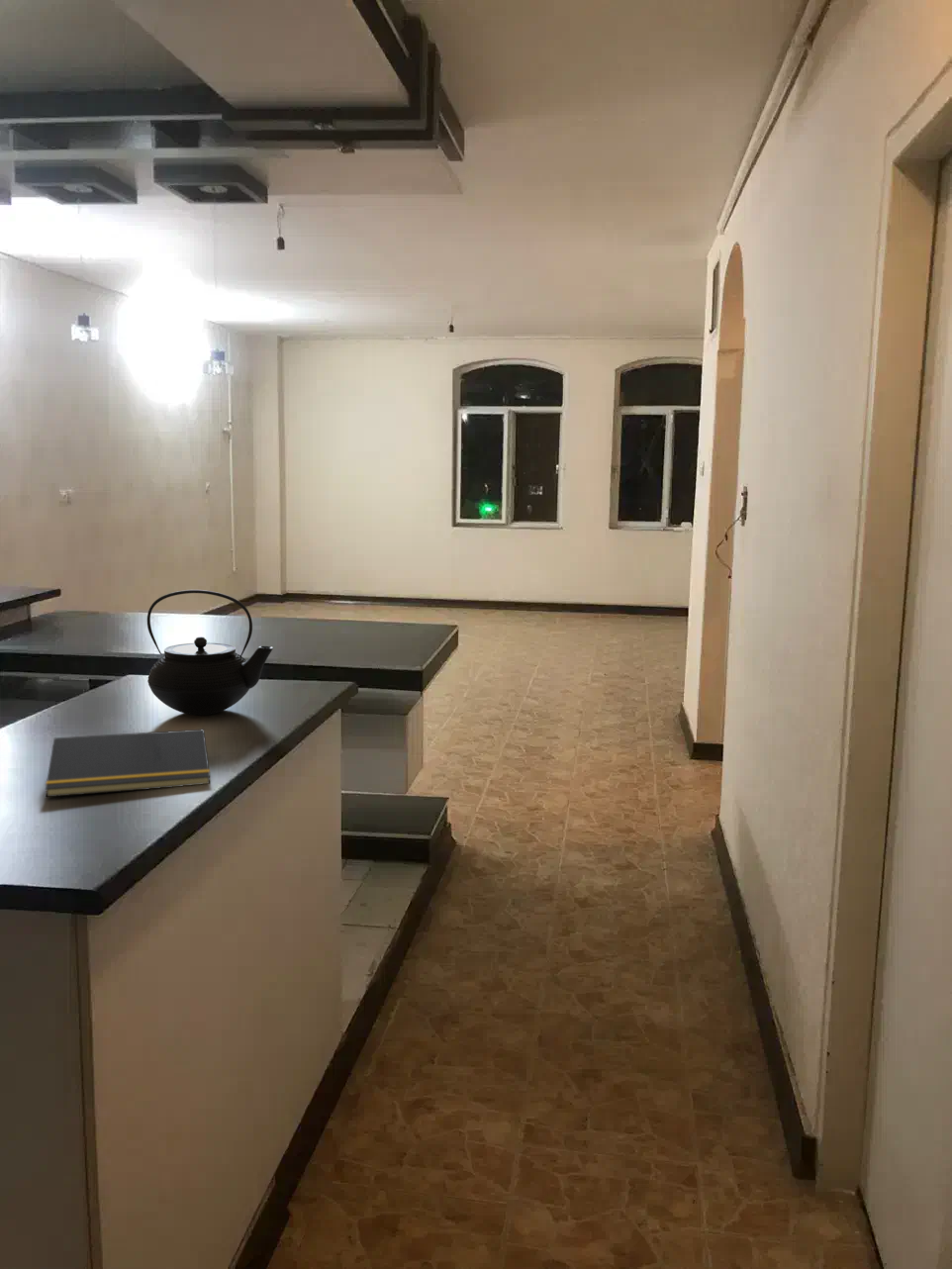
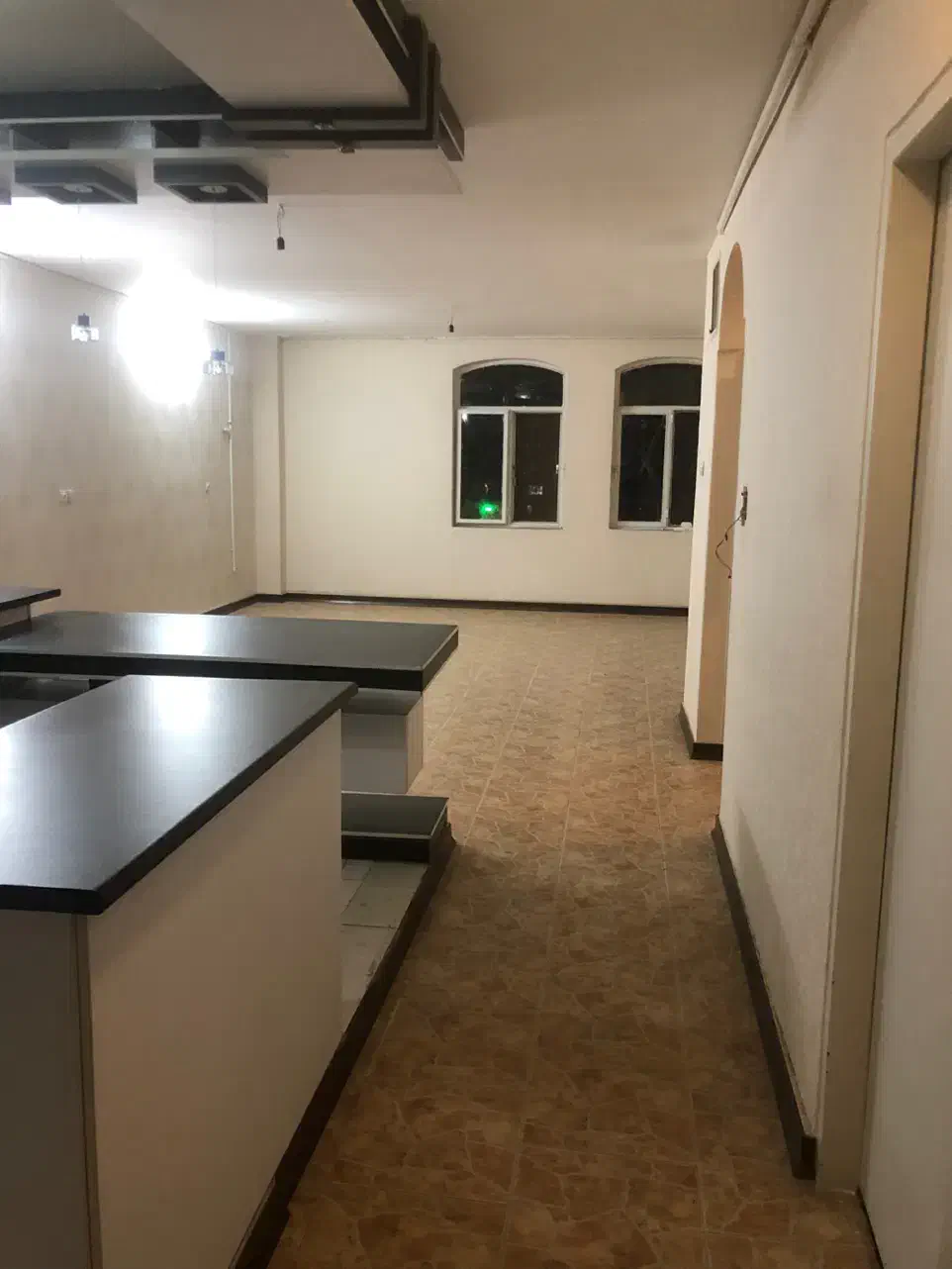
- teapot [146,589,274,716]
- notepad [45,728,211,798]
